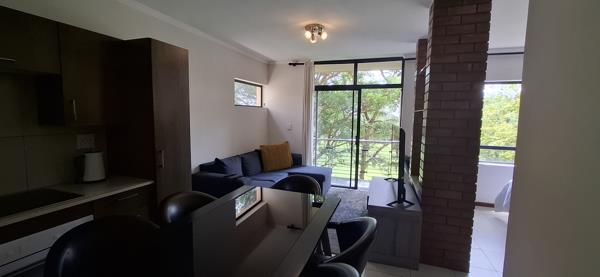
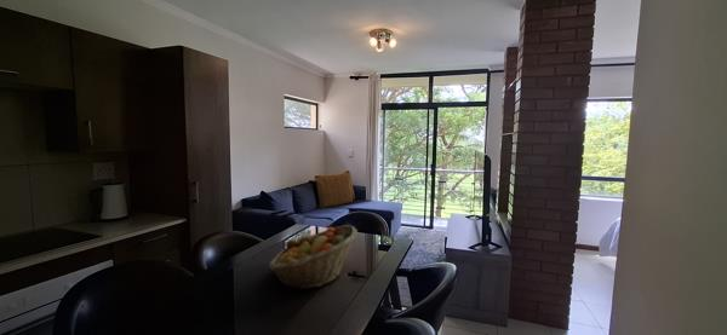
+ fruit basket [268,224,359,291]
